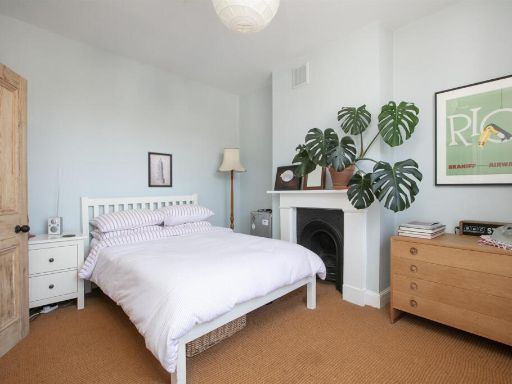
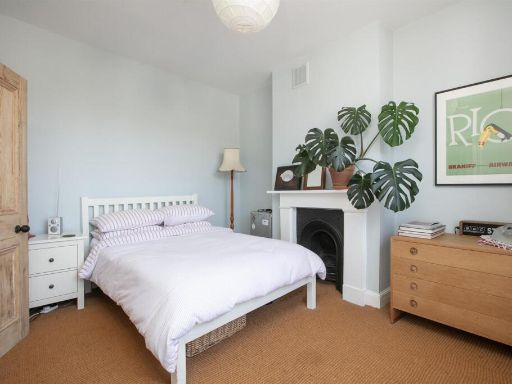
- wall art [147,151,173,188]
